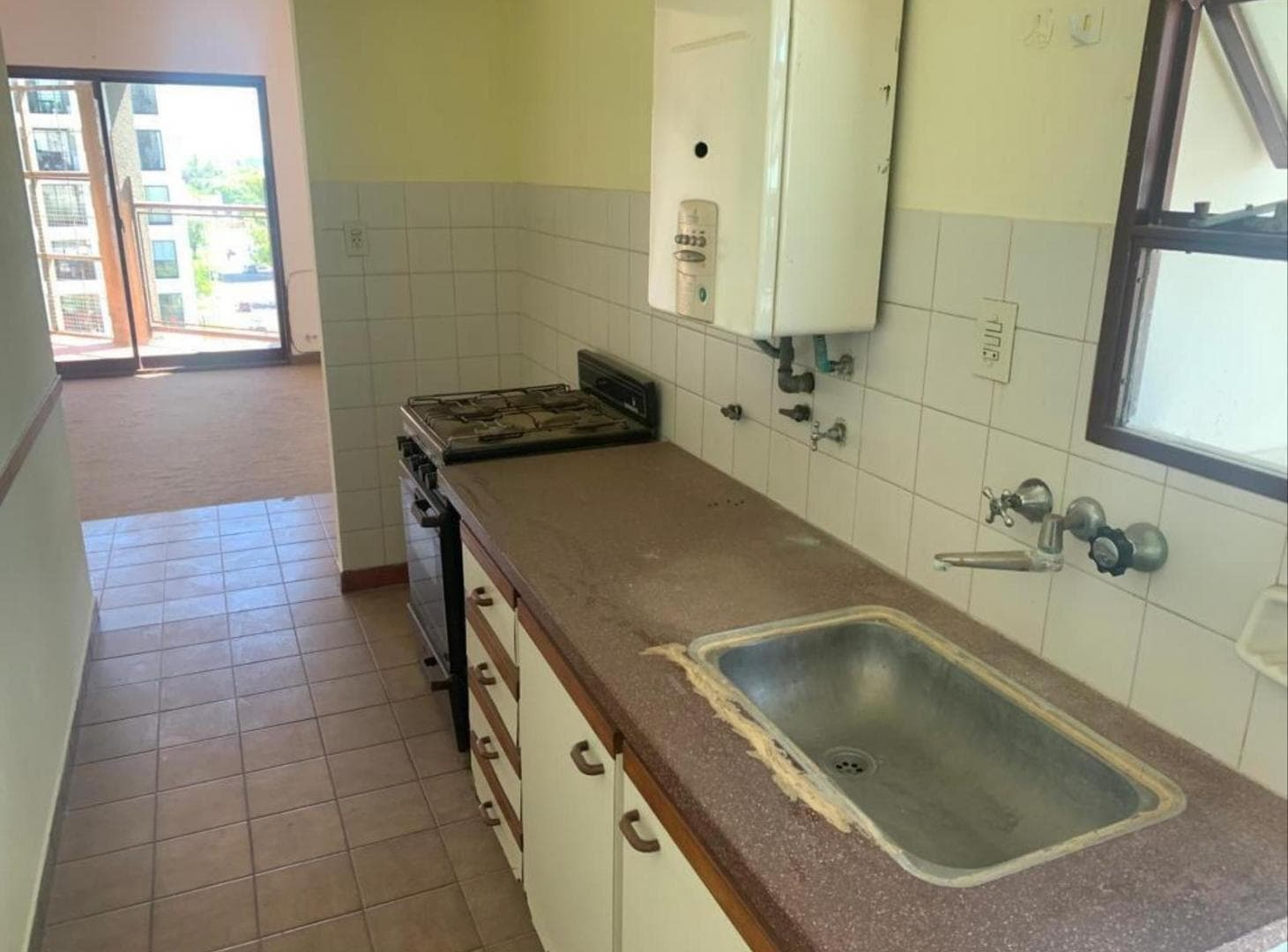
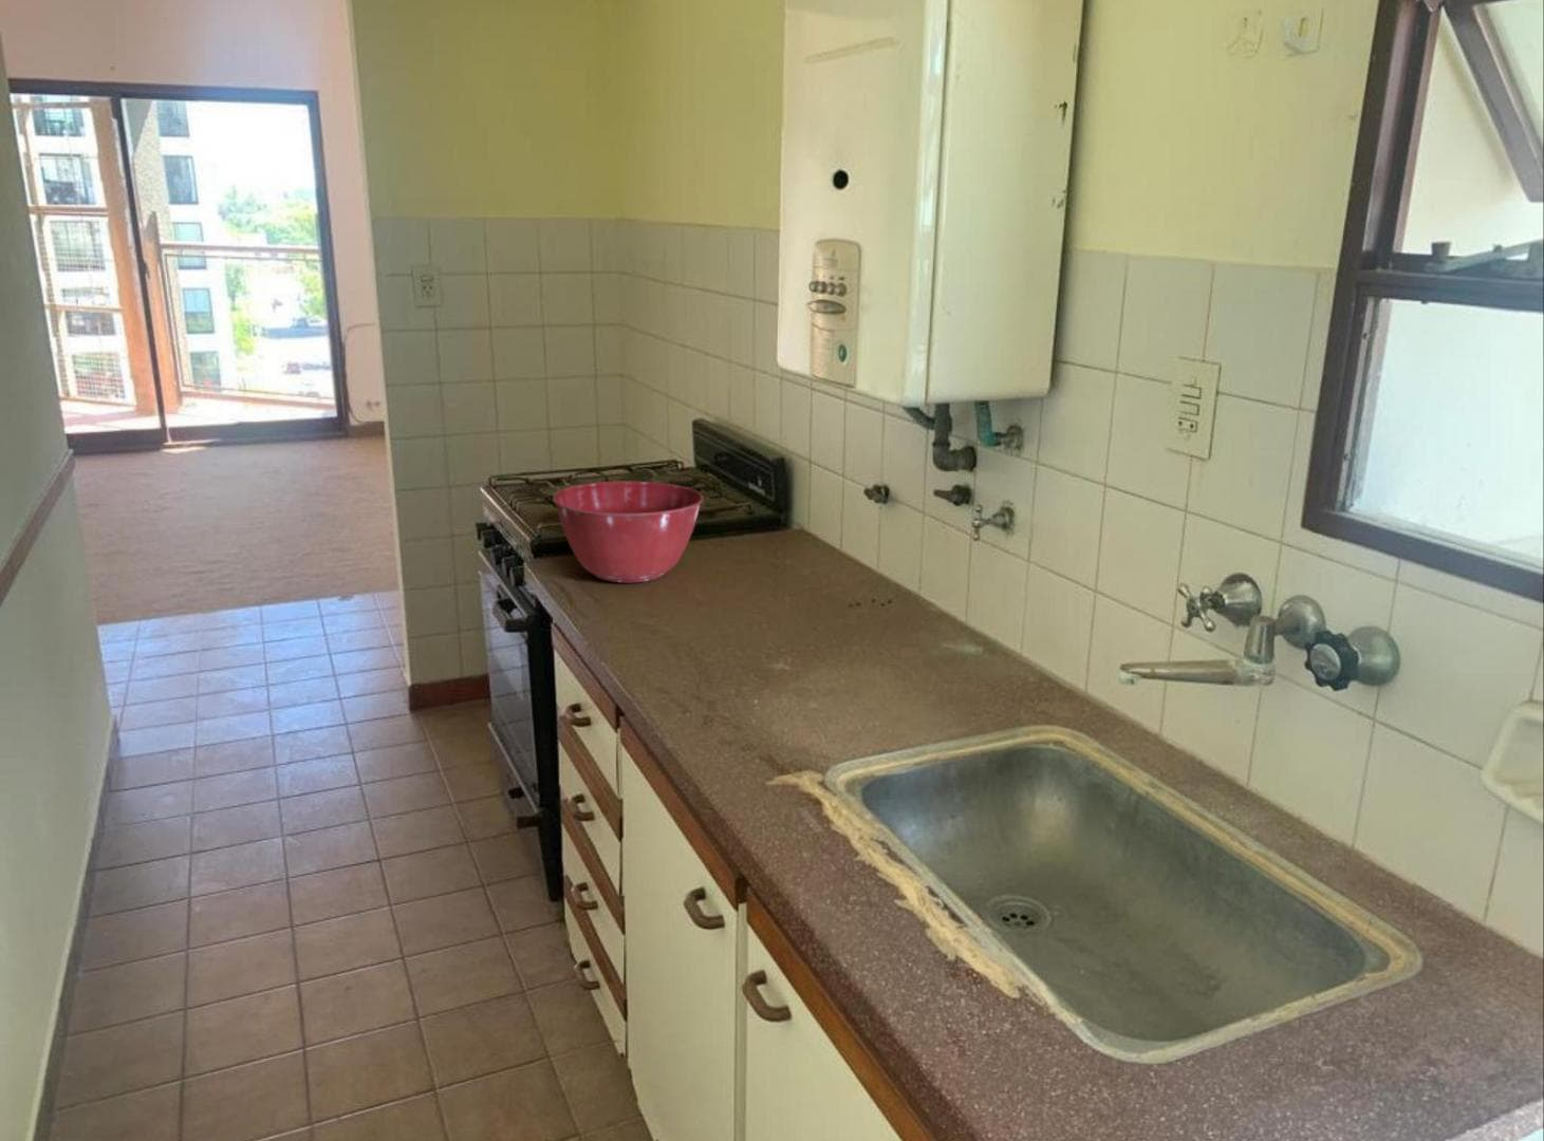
+ mixing bowl [551,481,704,584]
